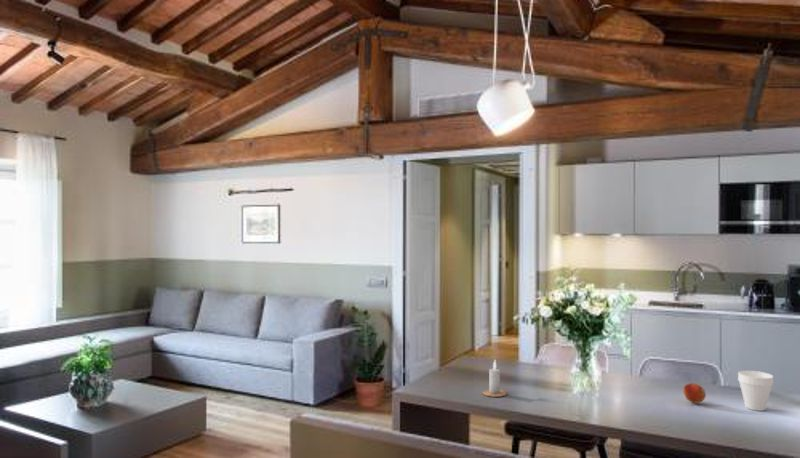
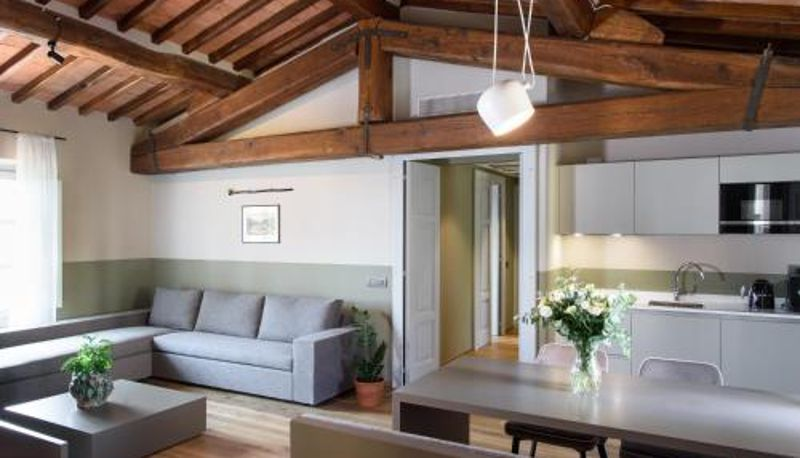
- cup [737,370,774,412]
- fruit [682,382,707,404]
- candle [482,359,507,398]
